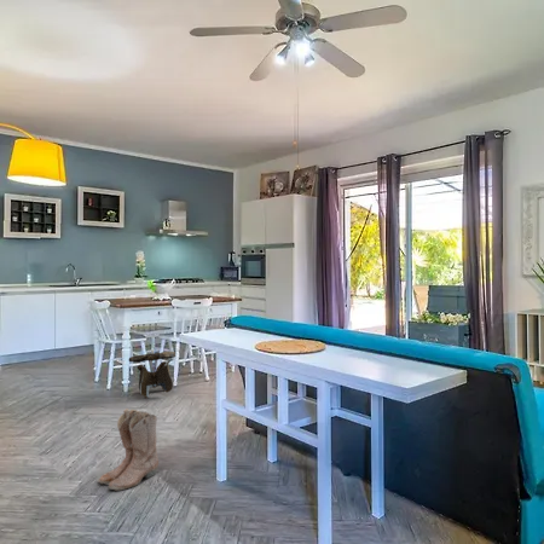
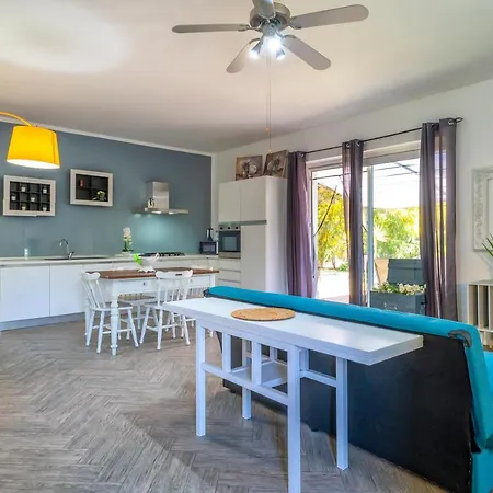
- stool [128,347,176,399]
- boots [97,407,160,492]
